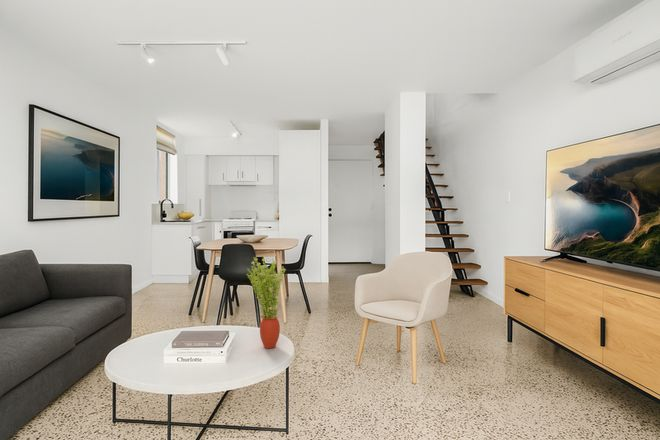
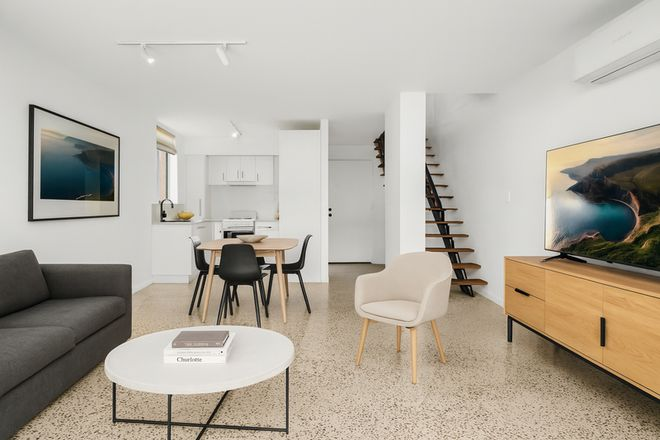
- potted plant [245,255,287,349]
